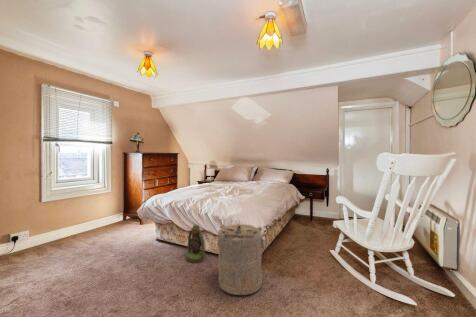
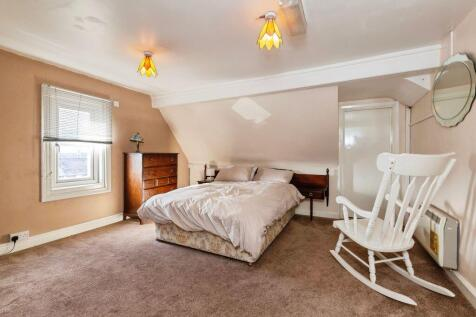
- laundry hamper [217,223,268,296]
- lantern [186,224,206,264]
